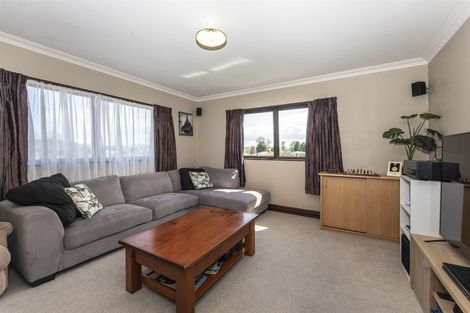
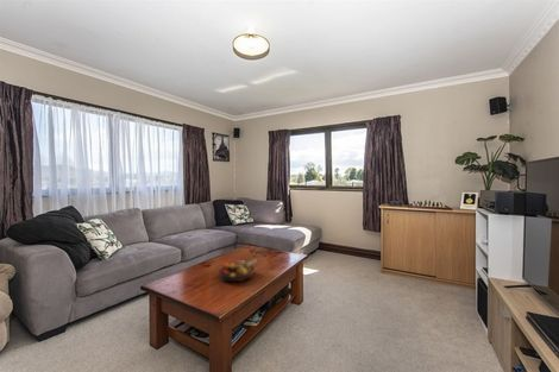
+ fruit bowl [218,258,258,283]
